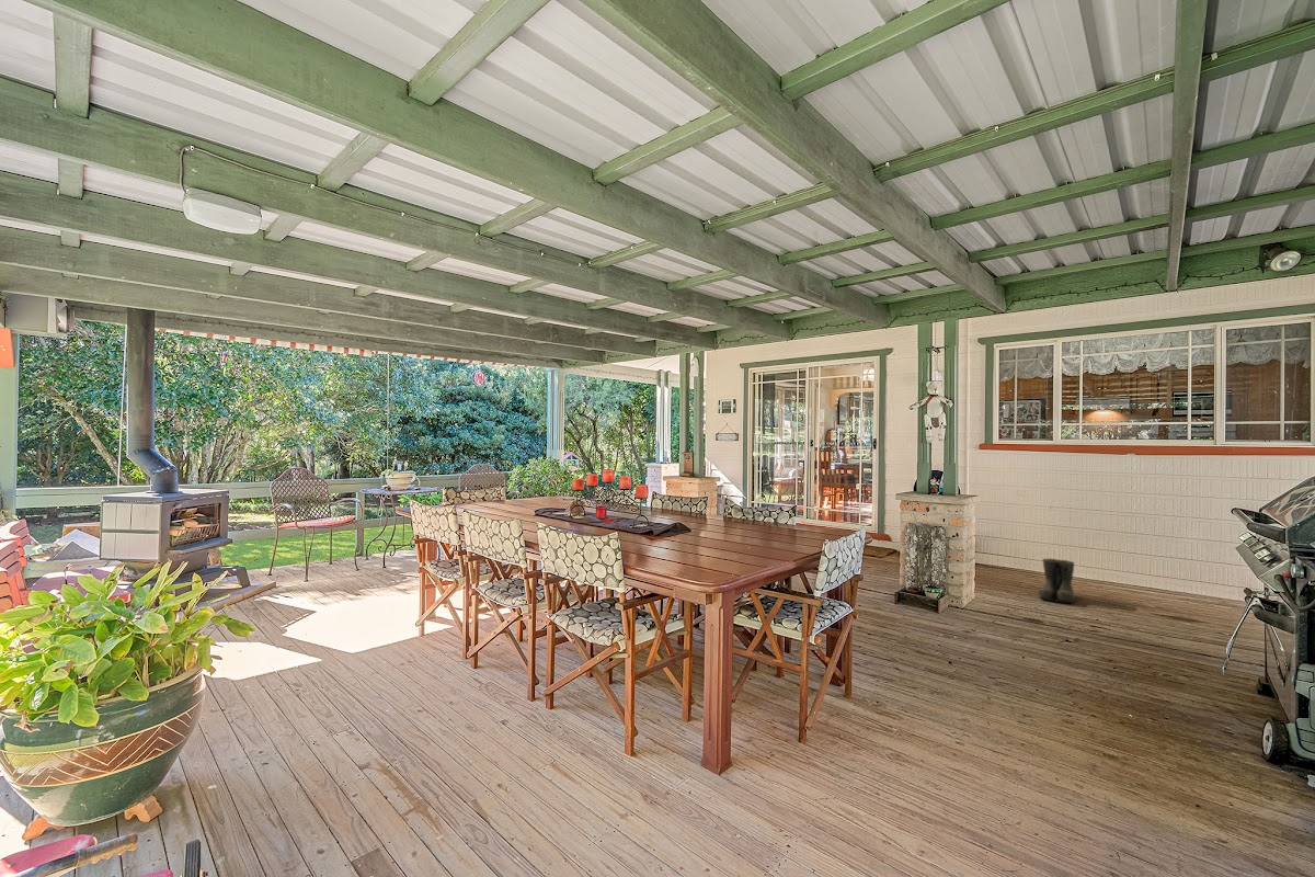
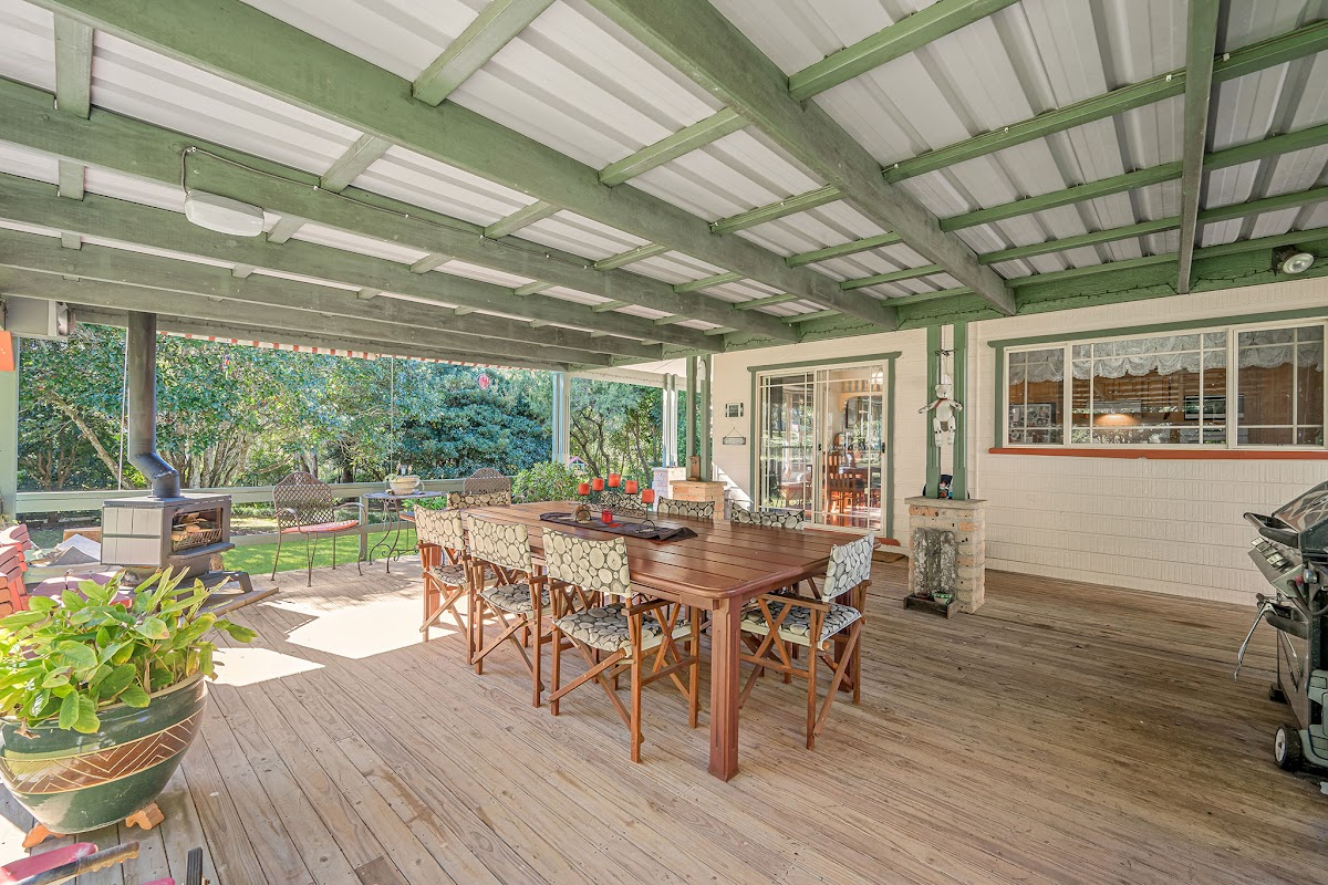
- boots [1038,558,1076,604]
